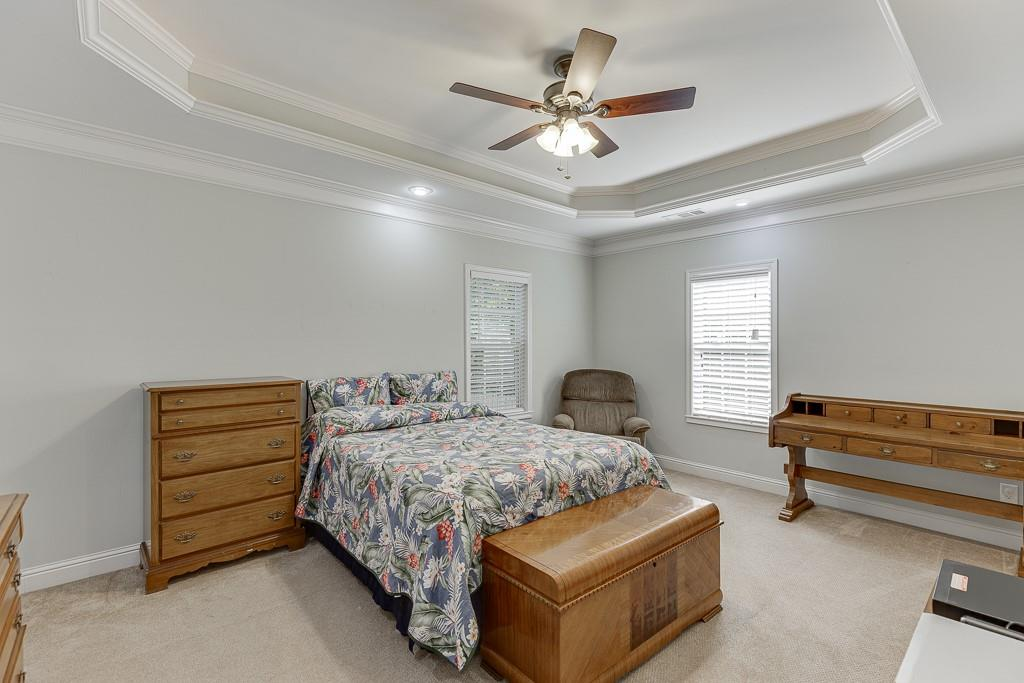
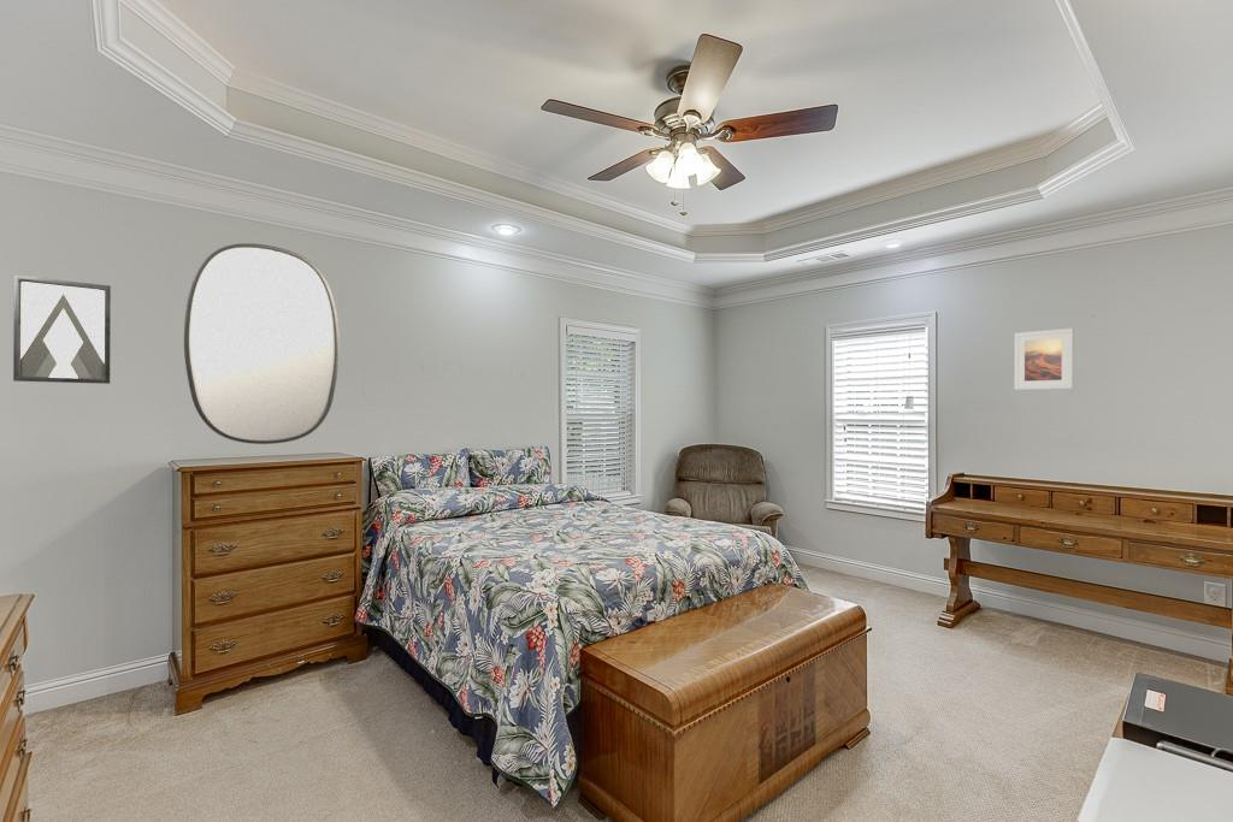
+ wall art [12,274,112,385]
+ home mirror [183,242,341,445]
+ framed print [1013,327,1074,391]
